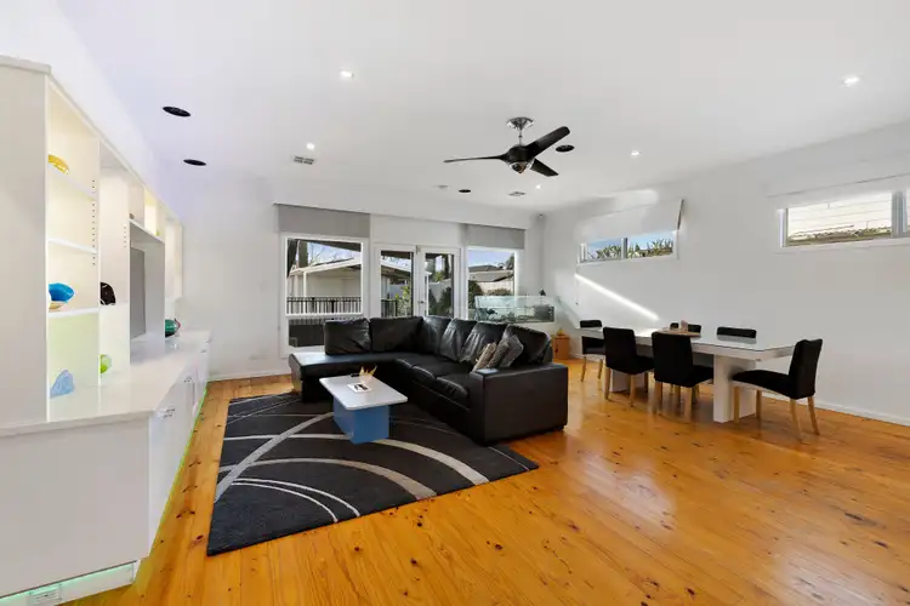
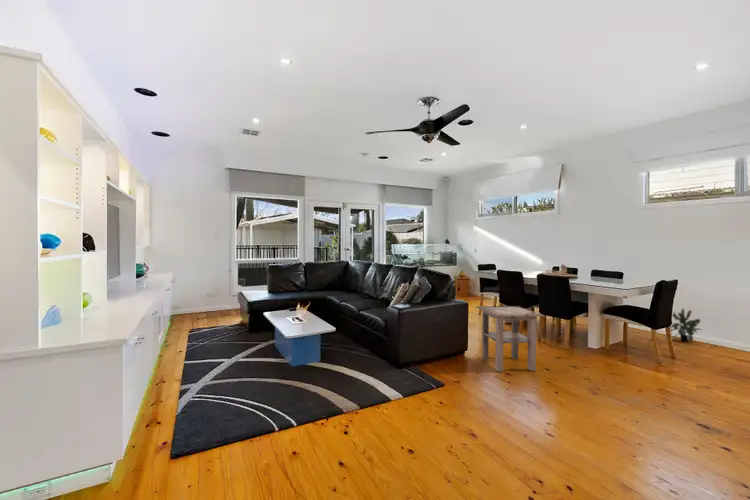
+ potted plant [670,308,703,343]
+ side table [475,305,545,373]
